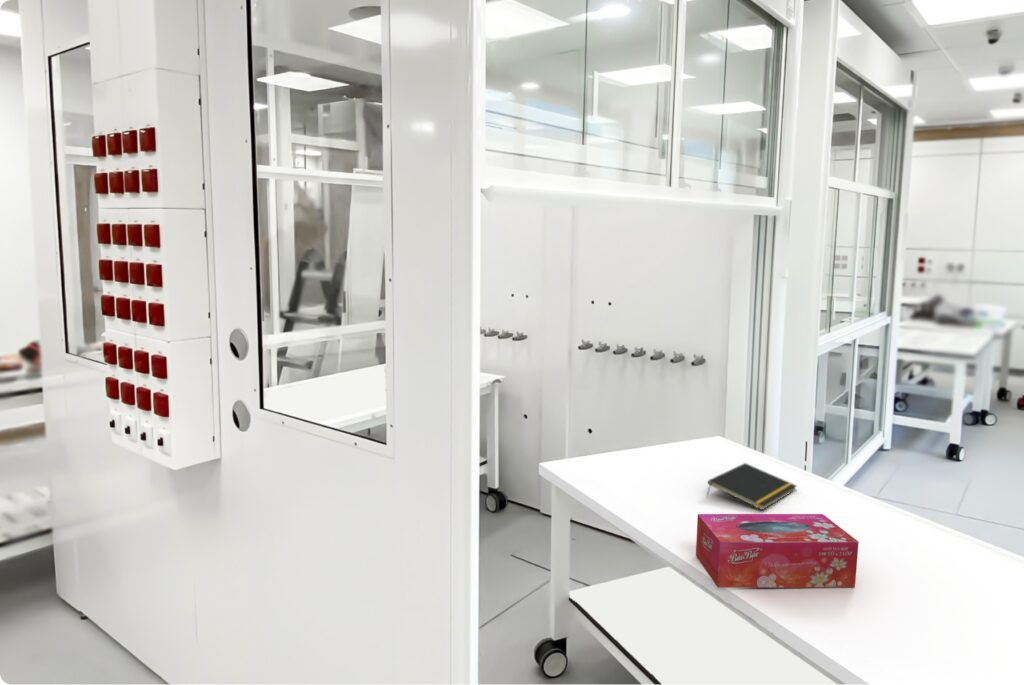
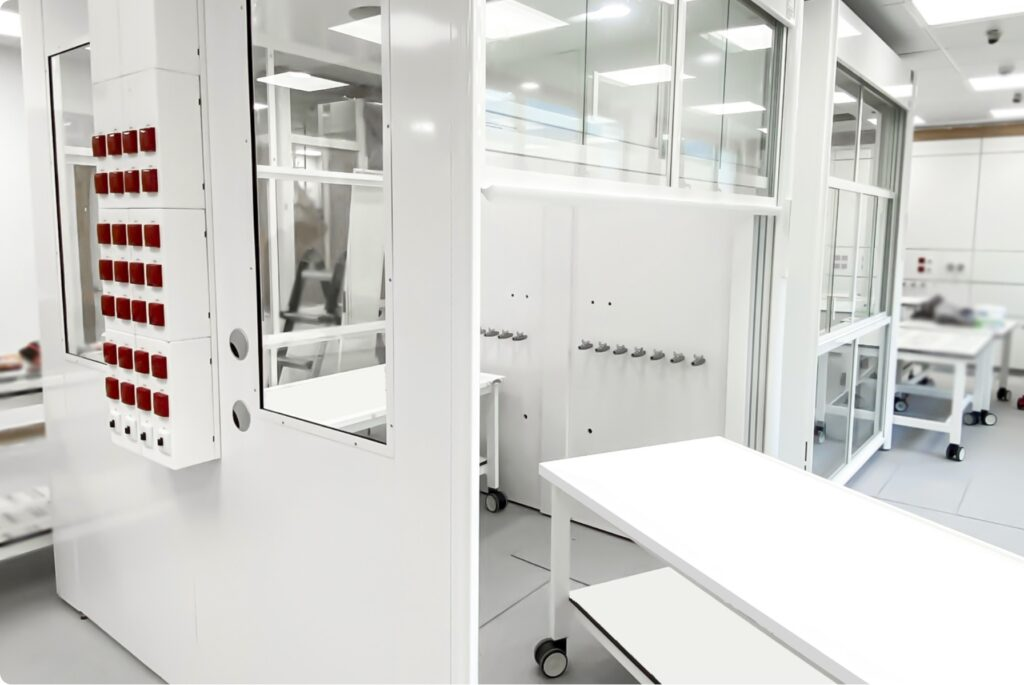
- tissue box [695,513,860,589]
- notepad [706,462,798,511]
